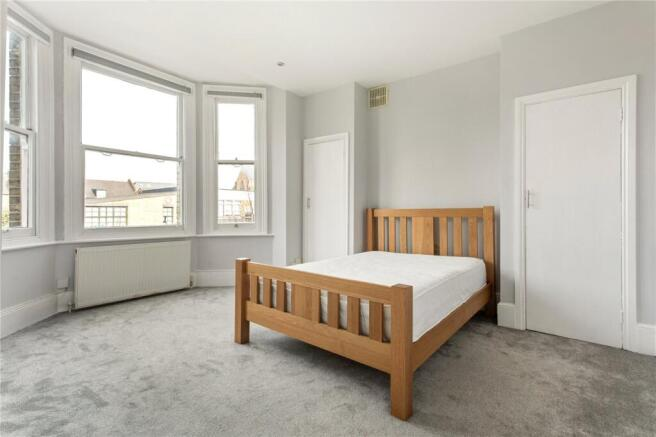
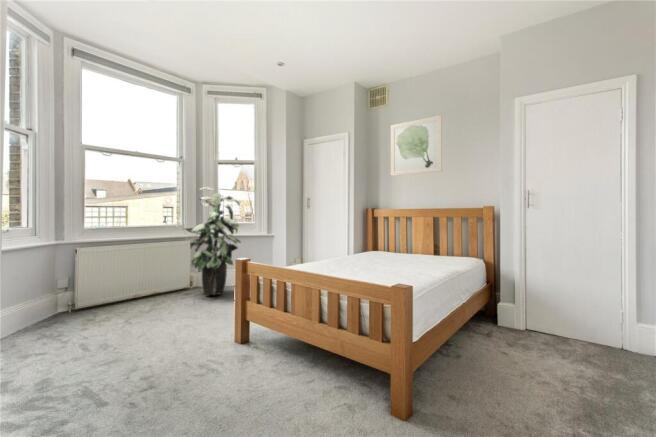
+ wall art [390,115,443,177]
+ indoor plant [184,186,242,296]
